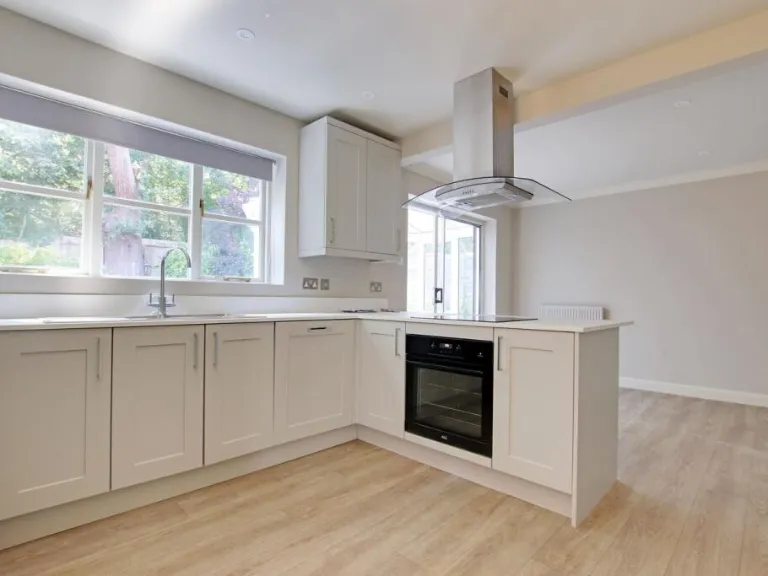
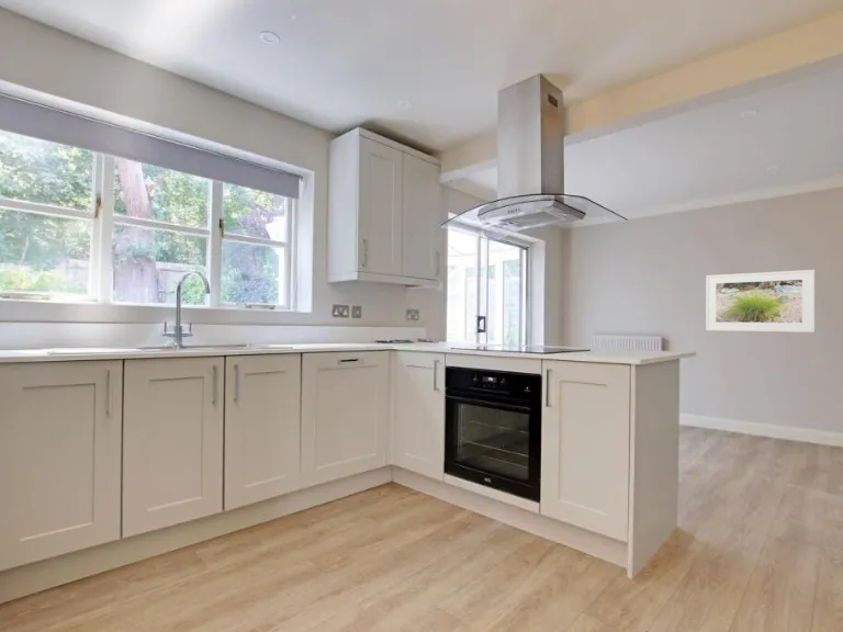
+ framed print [705,269,816,334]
